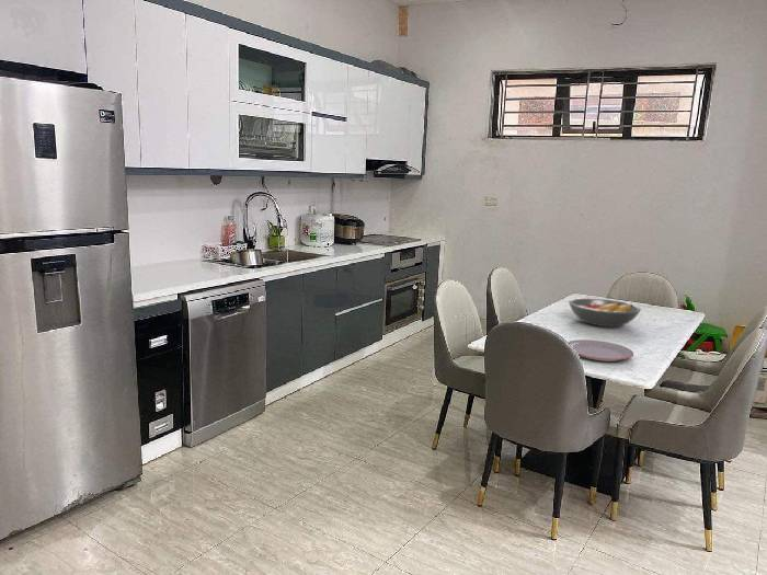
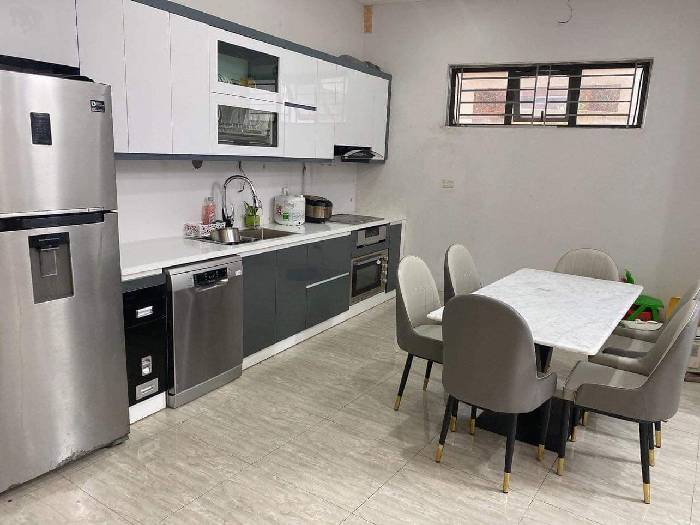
- plate [568,338,634,363]
- fruit bowl [568,297,642,327]
